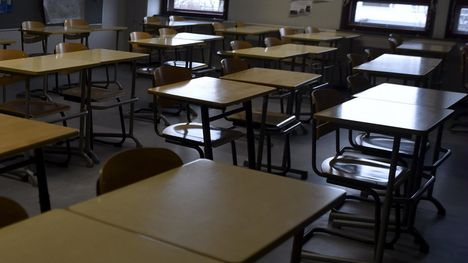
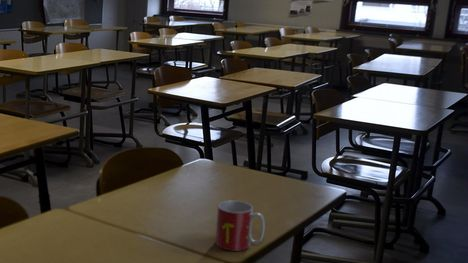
+ mug [215,200,266,252]
